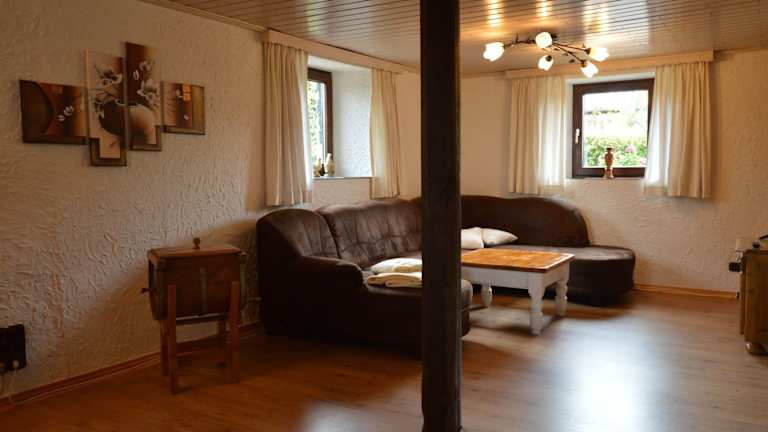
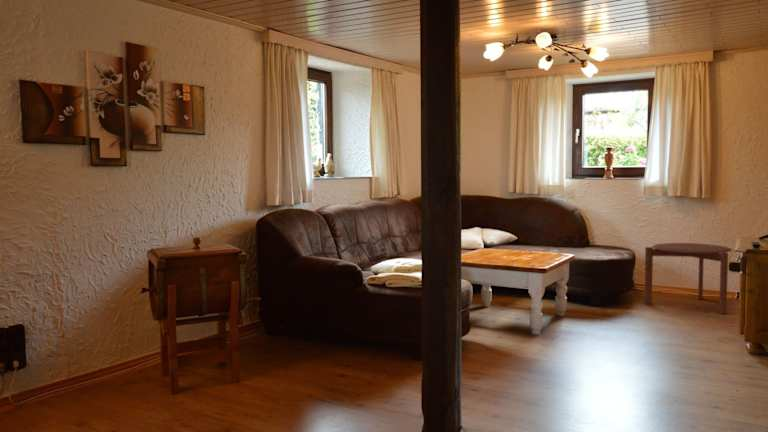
+ side table [643,242,733,315]
